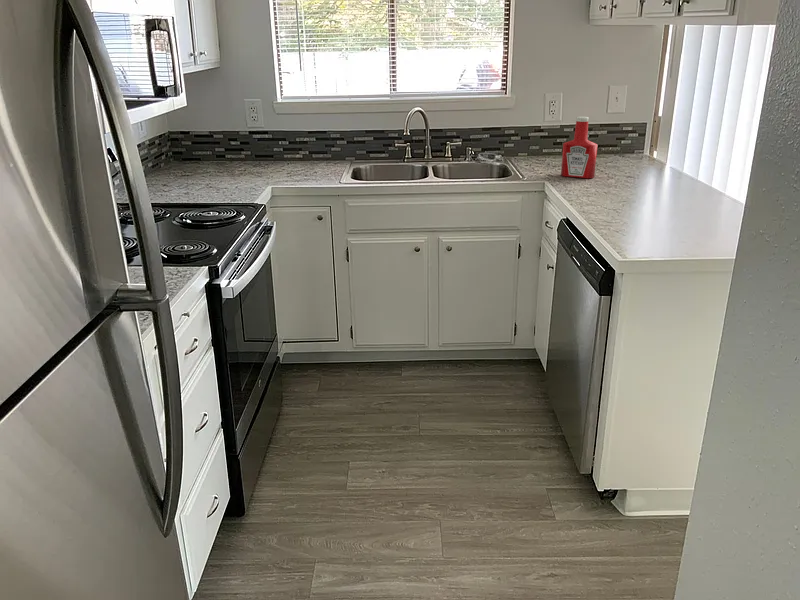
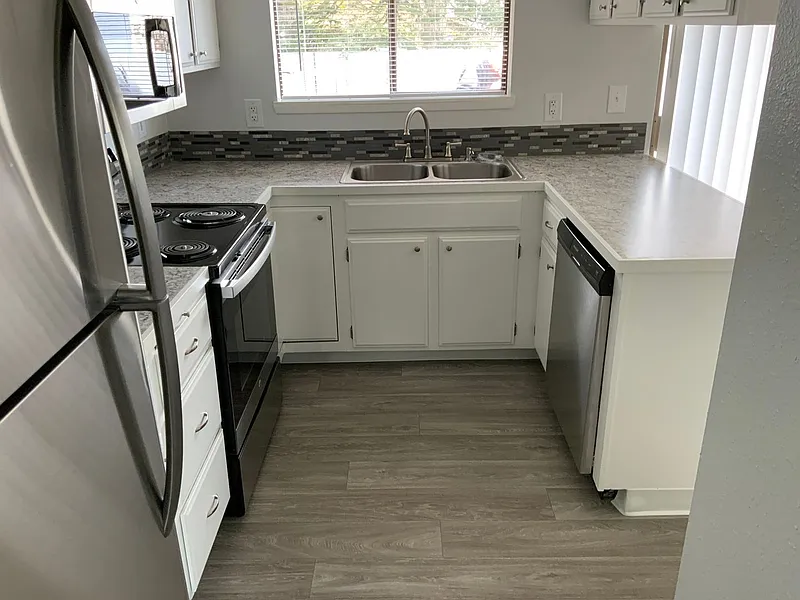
- soap bottle [560,116,598,179]
